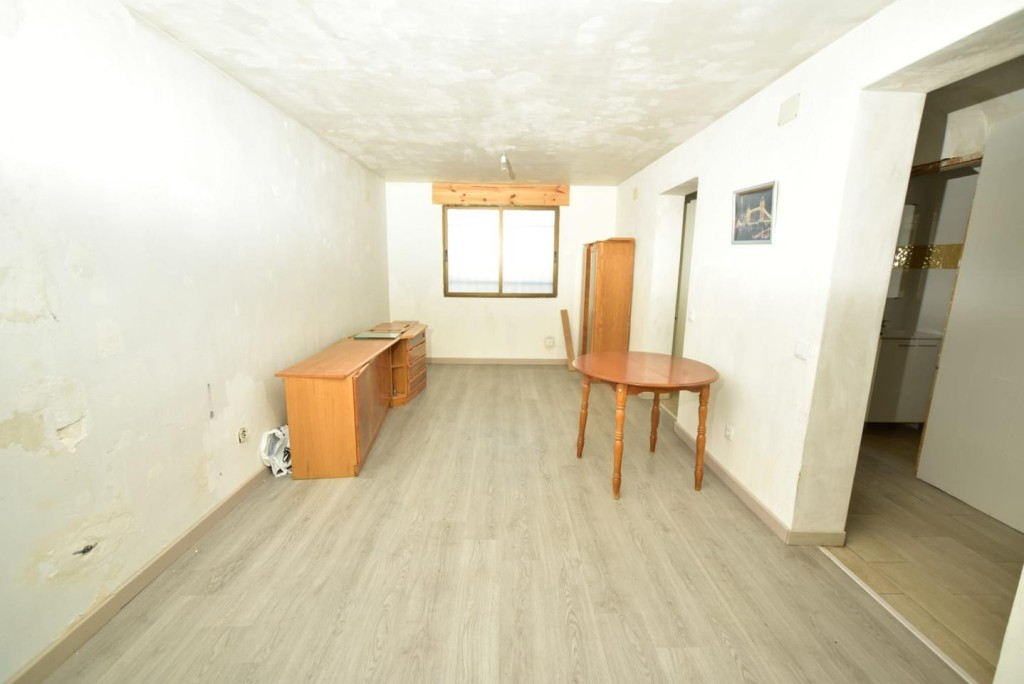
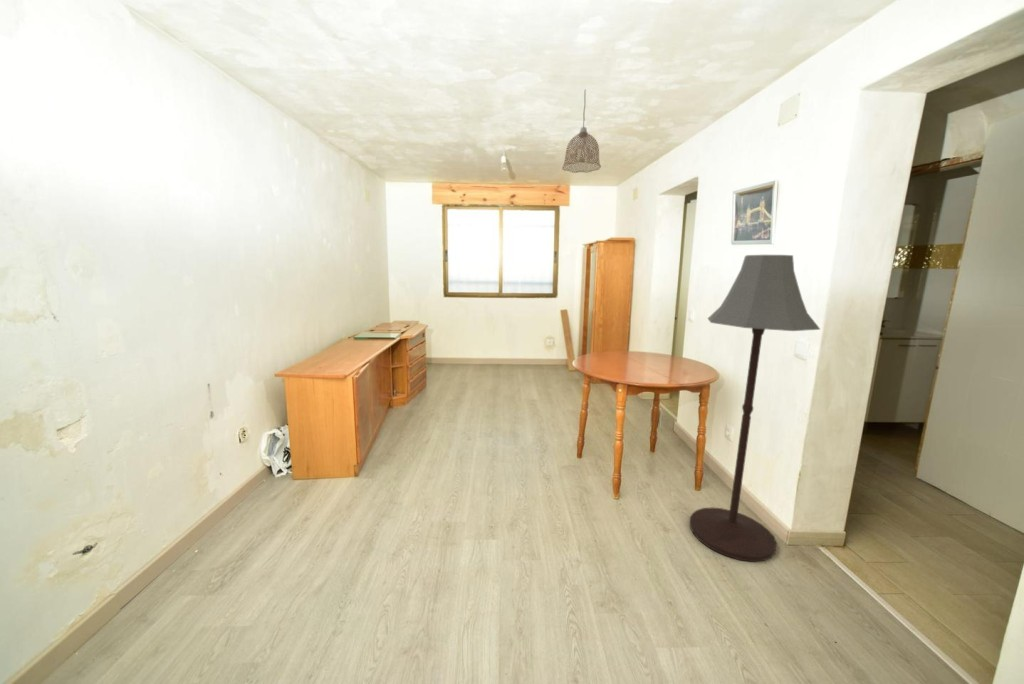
+ floor lamp [689,254,821,563]
+ pendant lamp [561,89,602,174]
